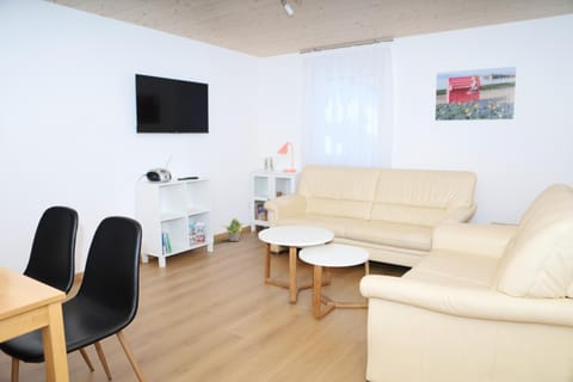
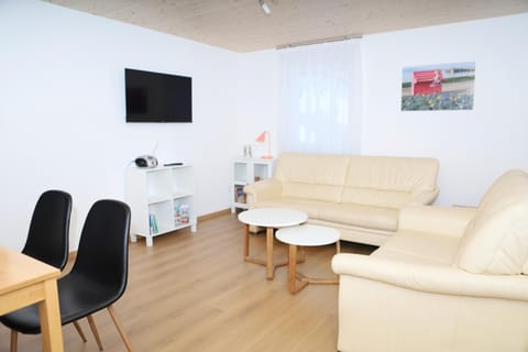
- potted plant [221,217,244,242]
